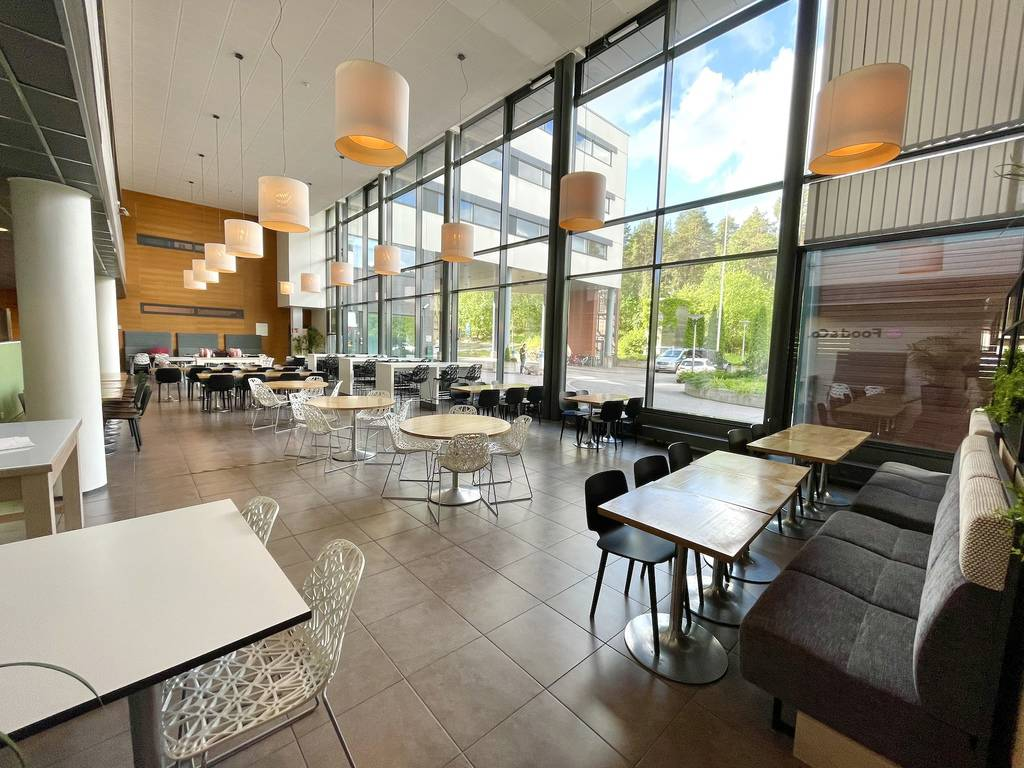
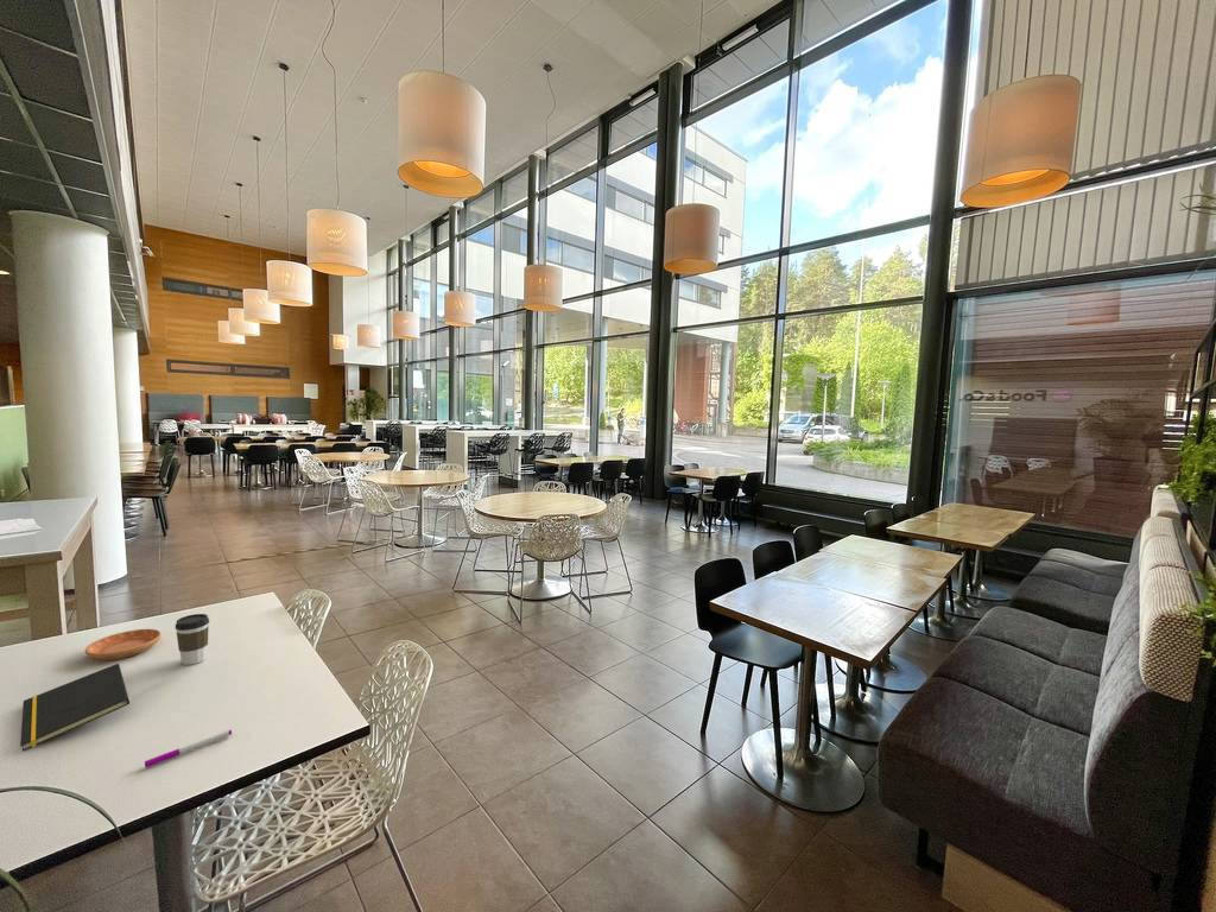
+ saucer [84,628,163,661]
+ coffee cup [175,613,210,666]
+ notepad [19,663,131,753]
+ pen [144,729,233,768]
